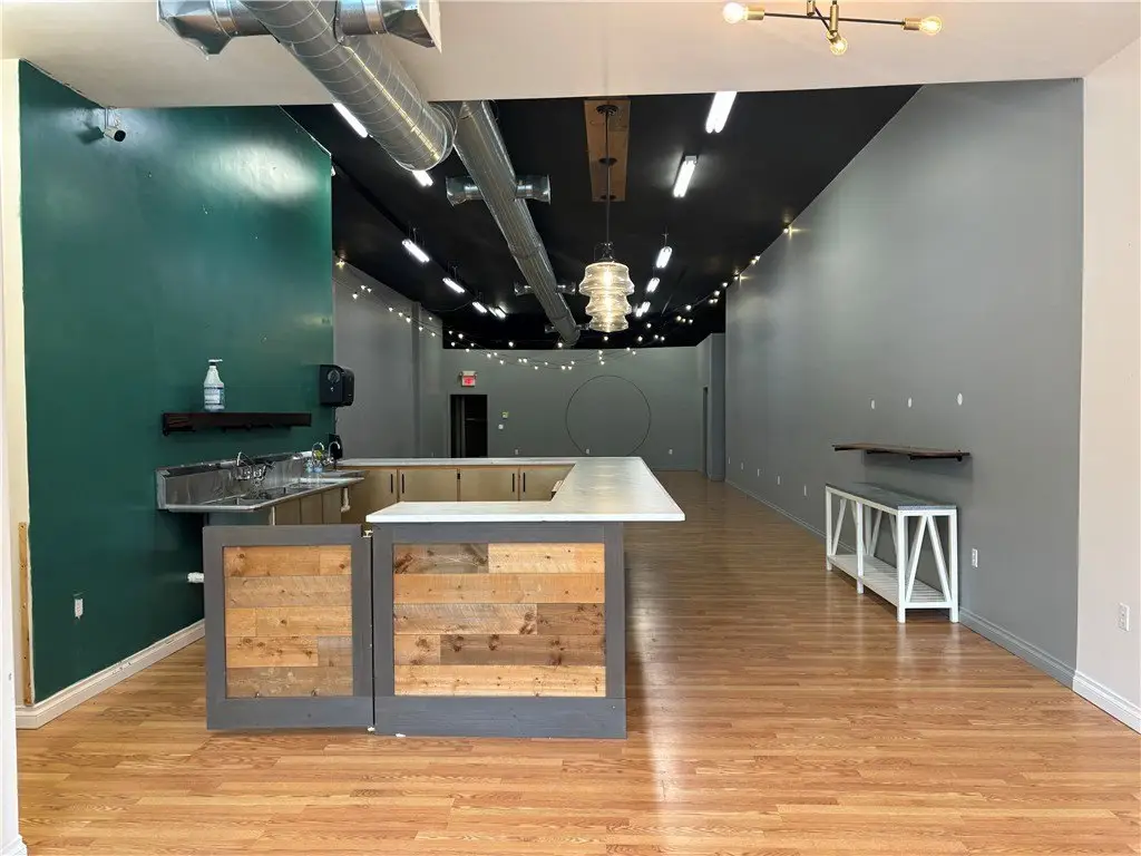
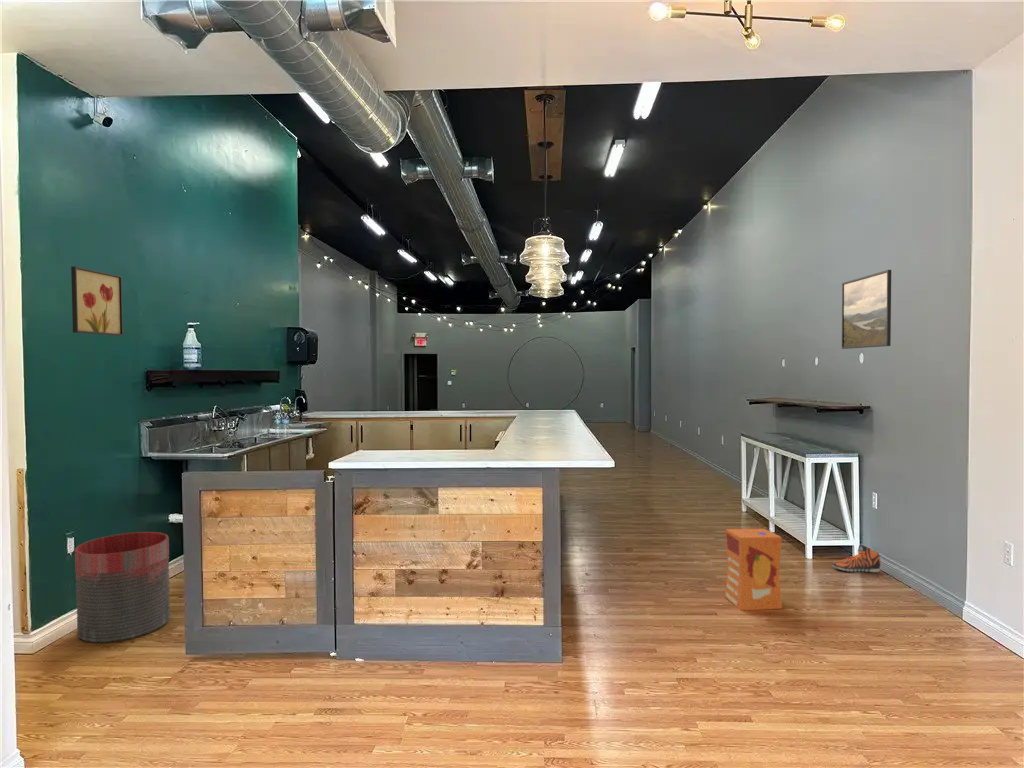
+ wall art [70,265,124,337]
+ sneaker [831,544,882,573]
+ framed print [841,269,892,350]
+ trash can [74,531,171,644]
+ carton [724,528,783,611]
